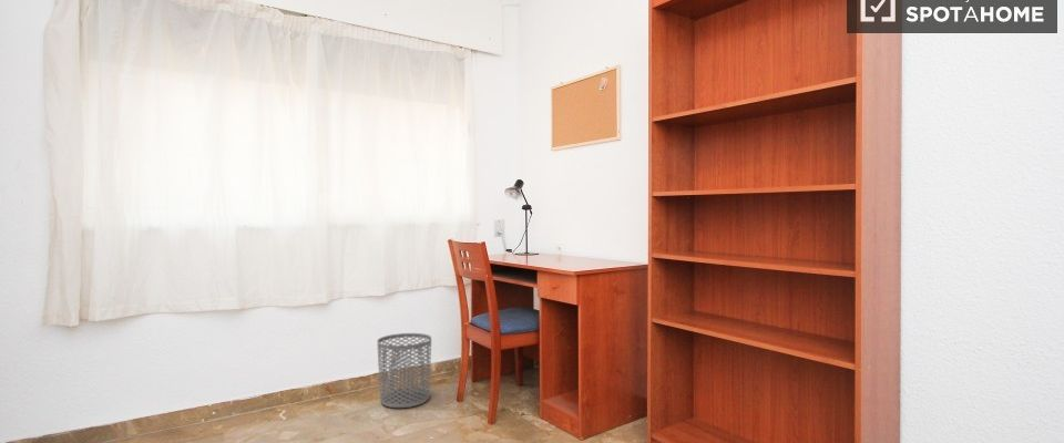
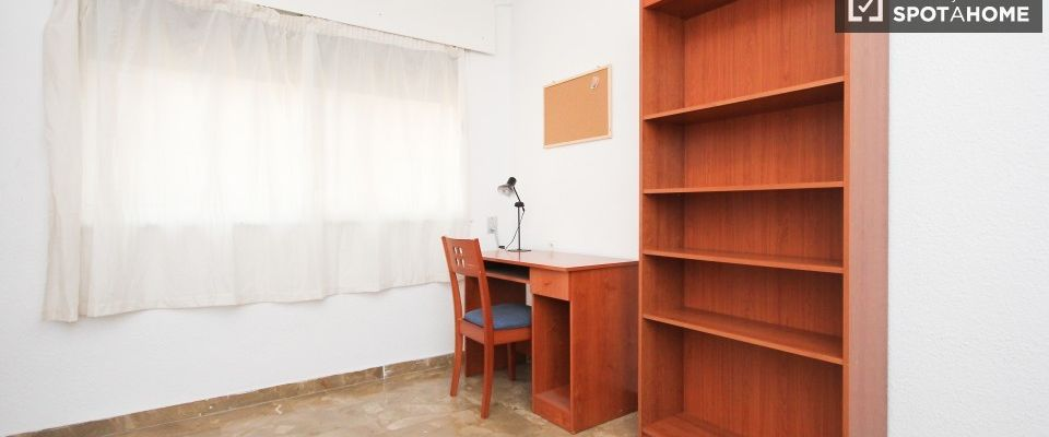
- waste bin [376,332,432,409]
